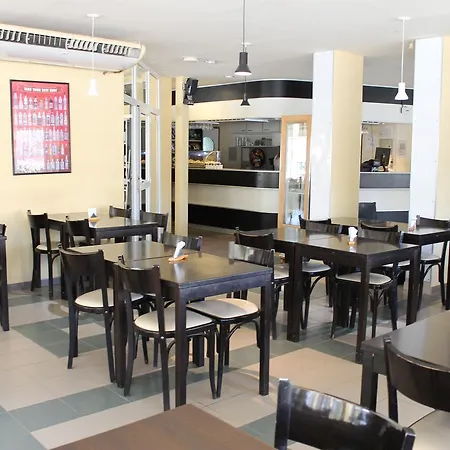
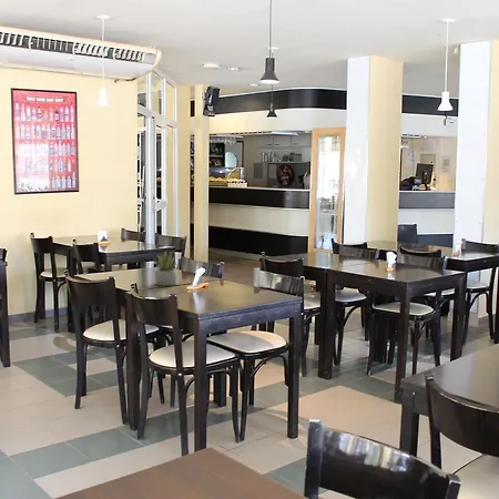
+ succulent plant [151,249,180,286]
